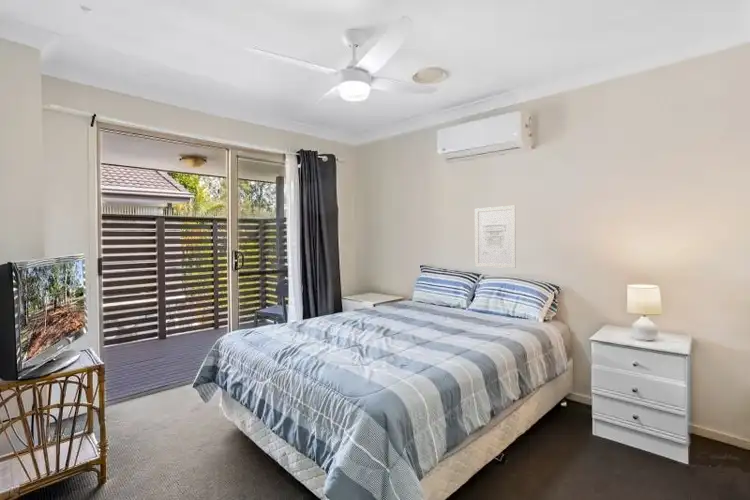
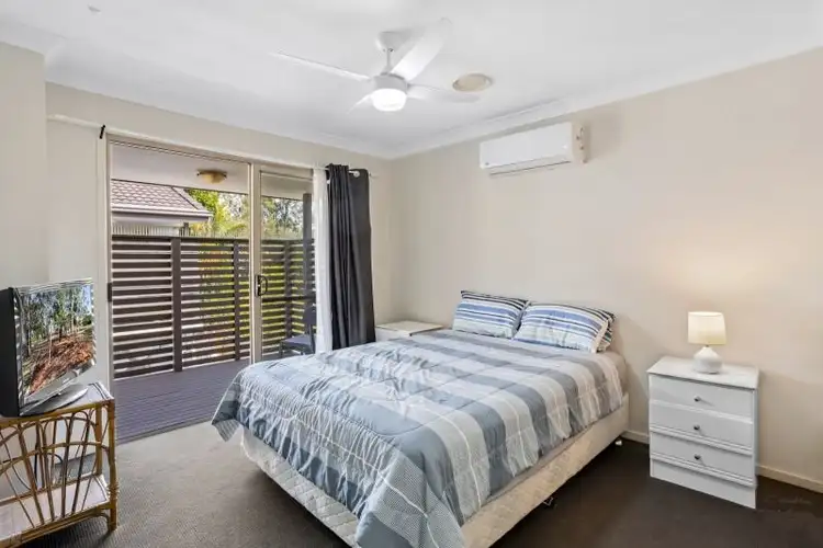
- wall art [474,205,517,269]
